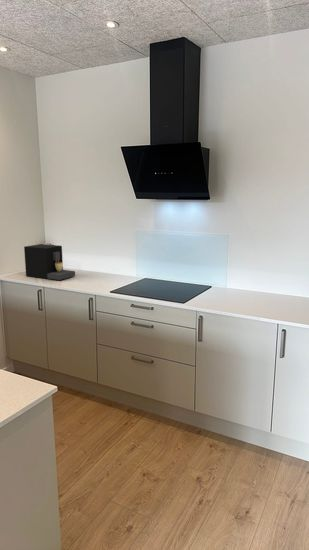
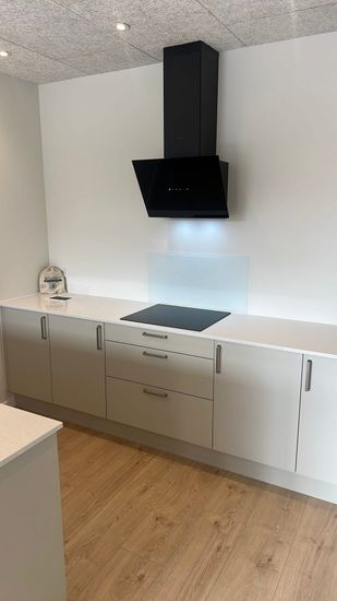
- coffee maker [23,243,76,281]
